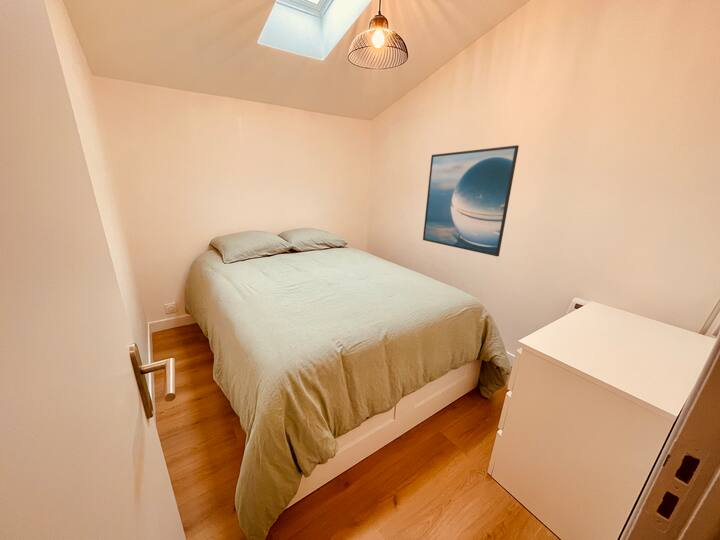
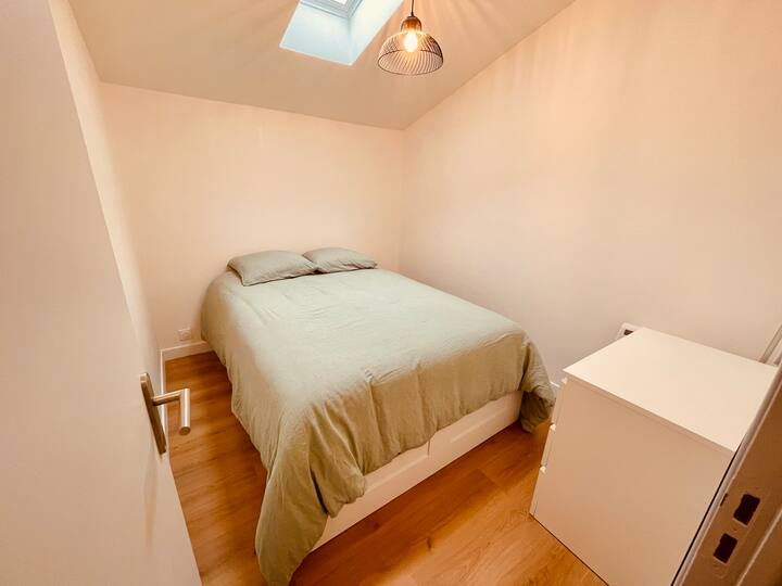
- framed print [422,144,520,257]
